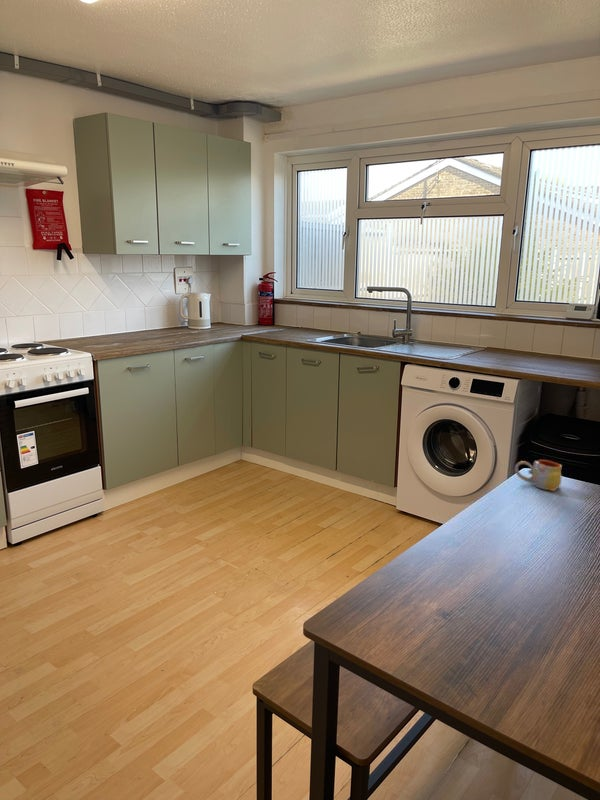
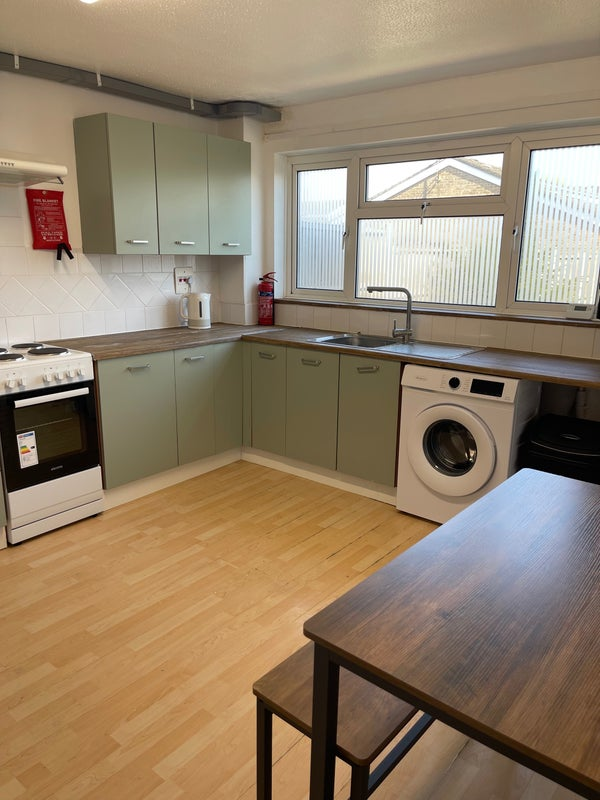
- mug [514,459,563,492]
